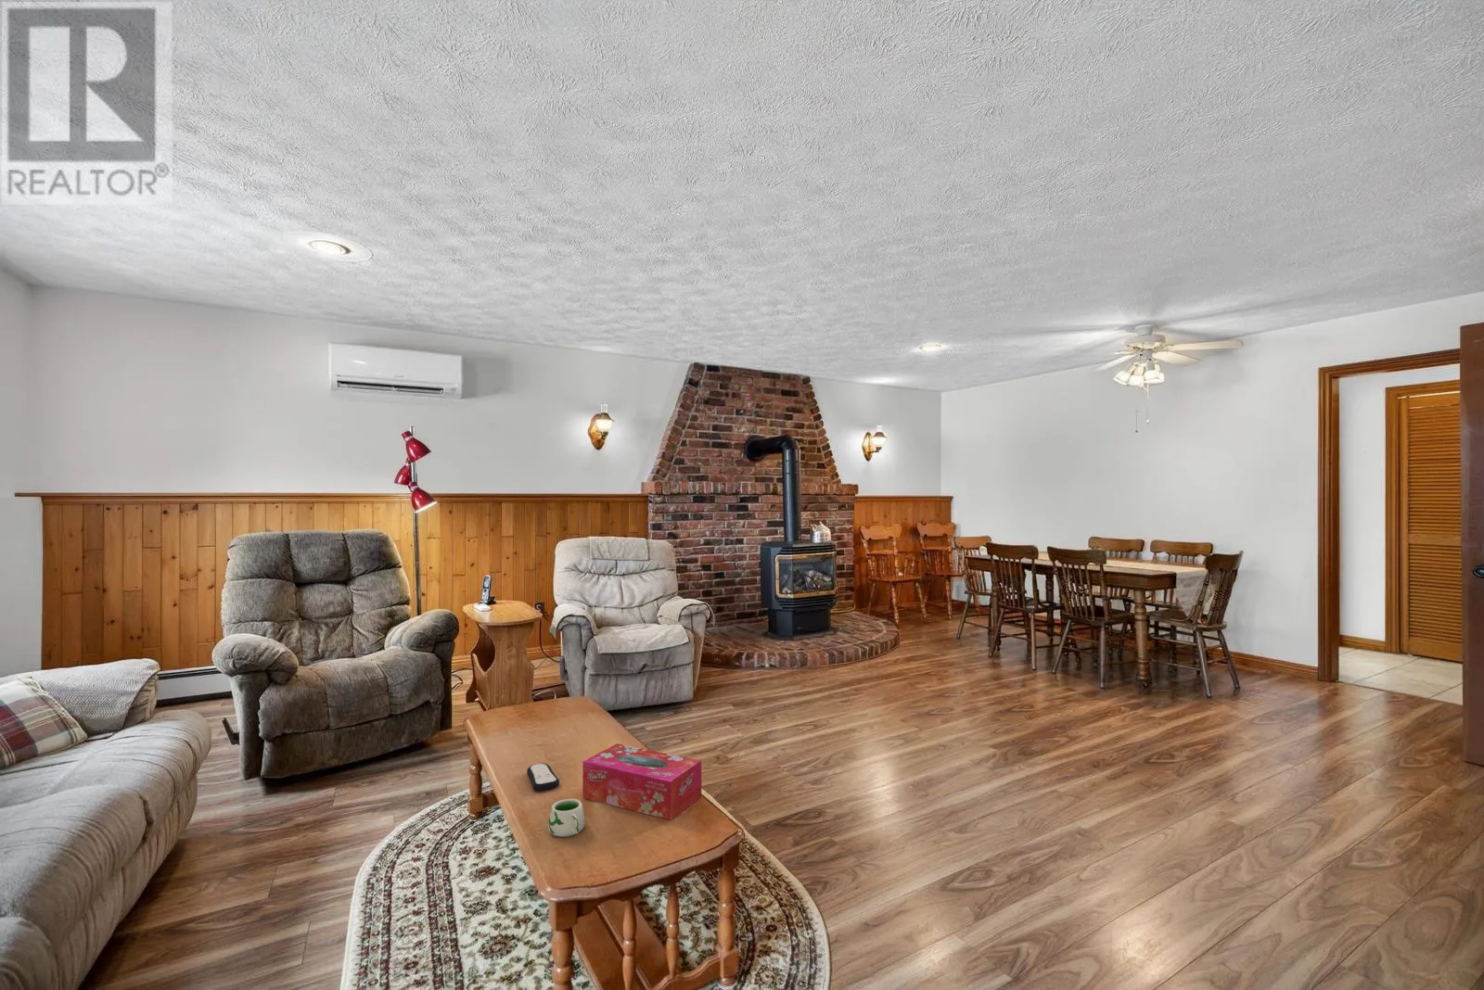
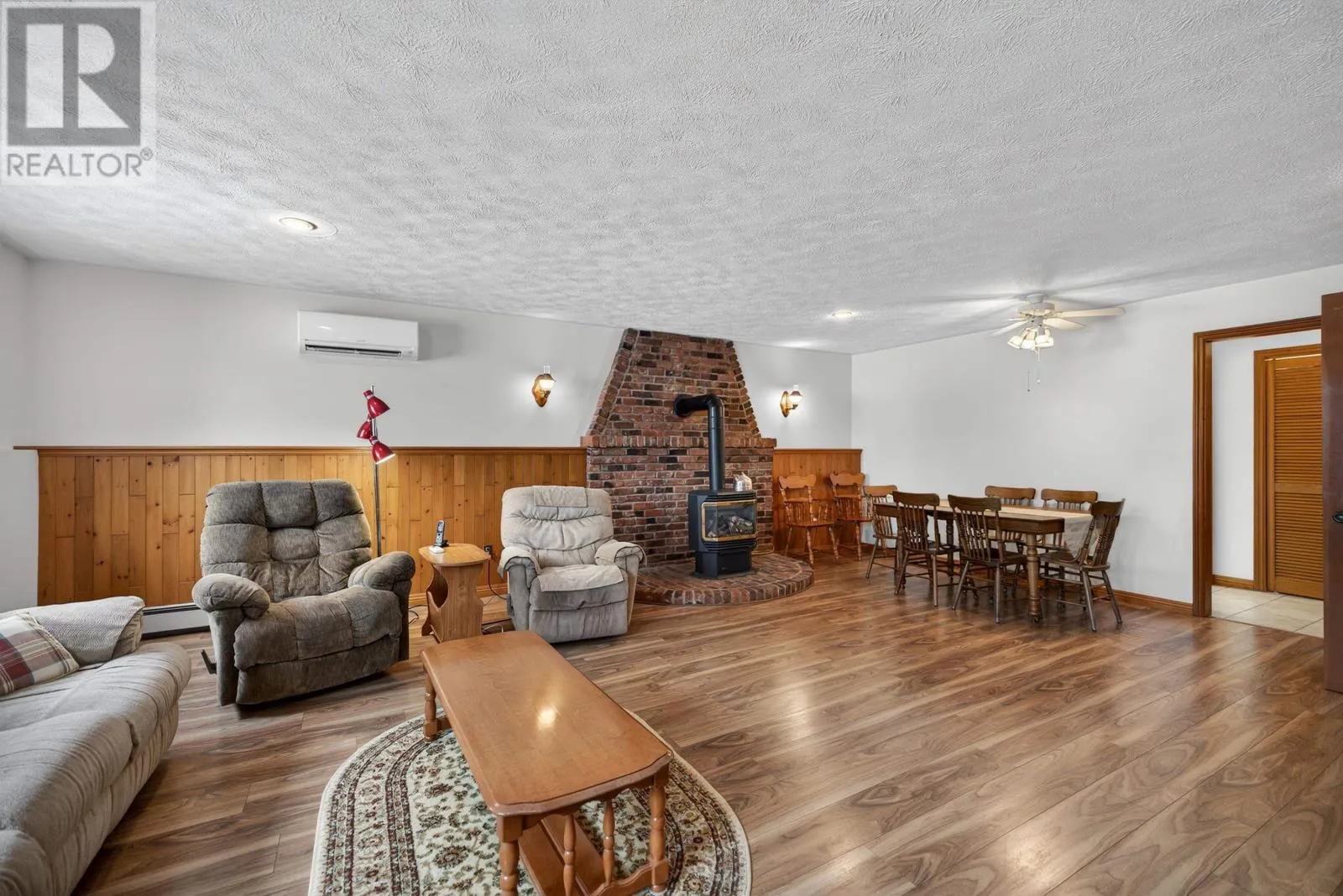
- tissue box [581,742,702,821]
- remote control [526,762,560,791]
- mug [547,798,586,838]
